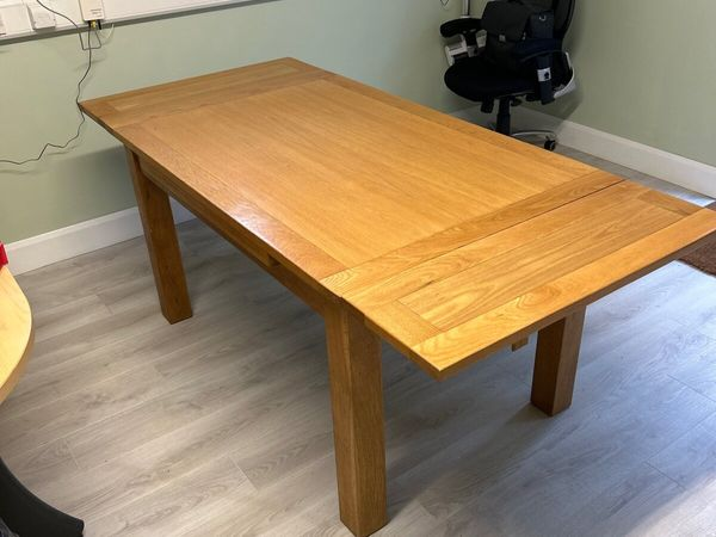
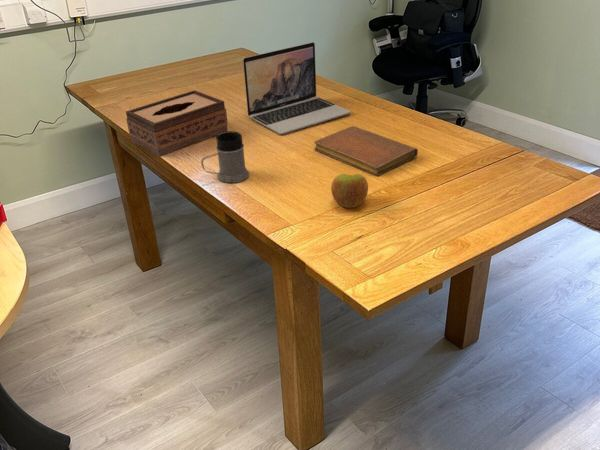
+ laptop [242,41,351,135]
+ apple [330,173,369,209]
+ mug [200,131,250,184]
+ notebook [313,125,419,177]
+ tissue box [125,89,229,158]
